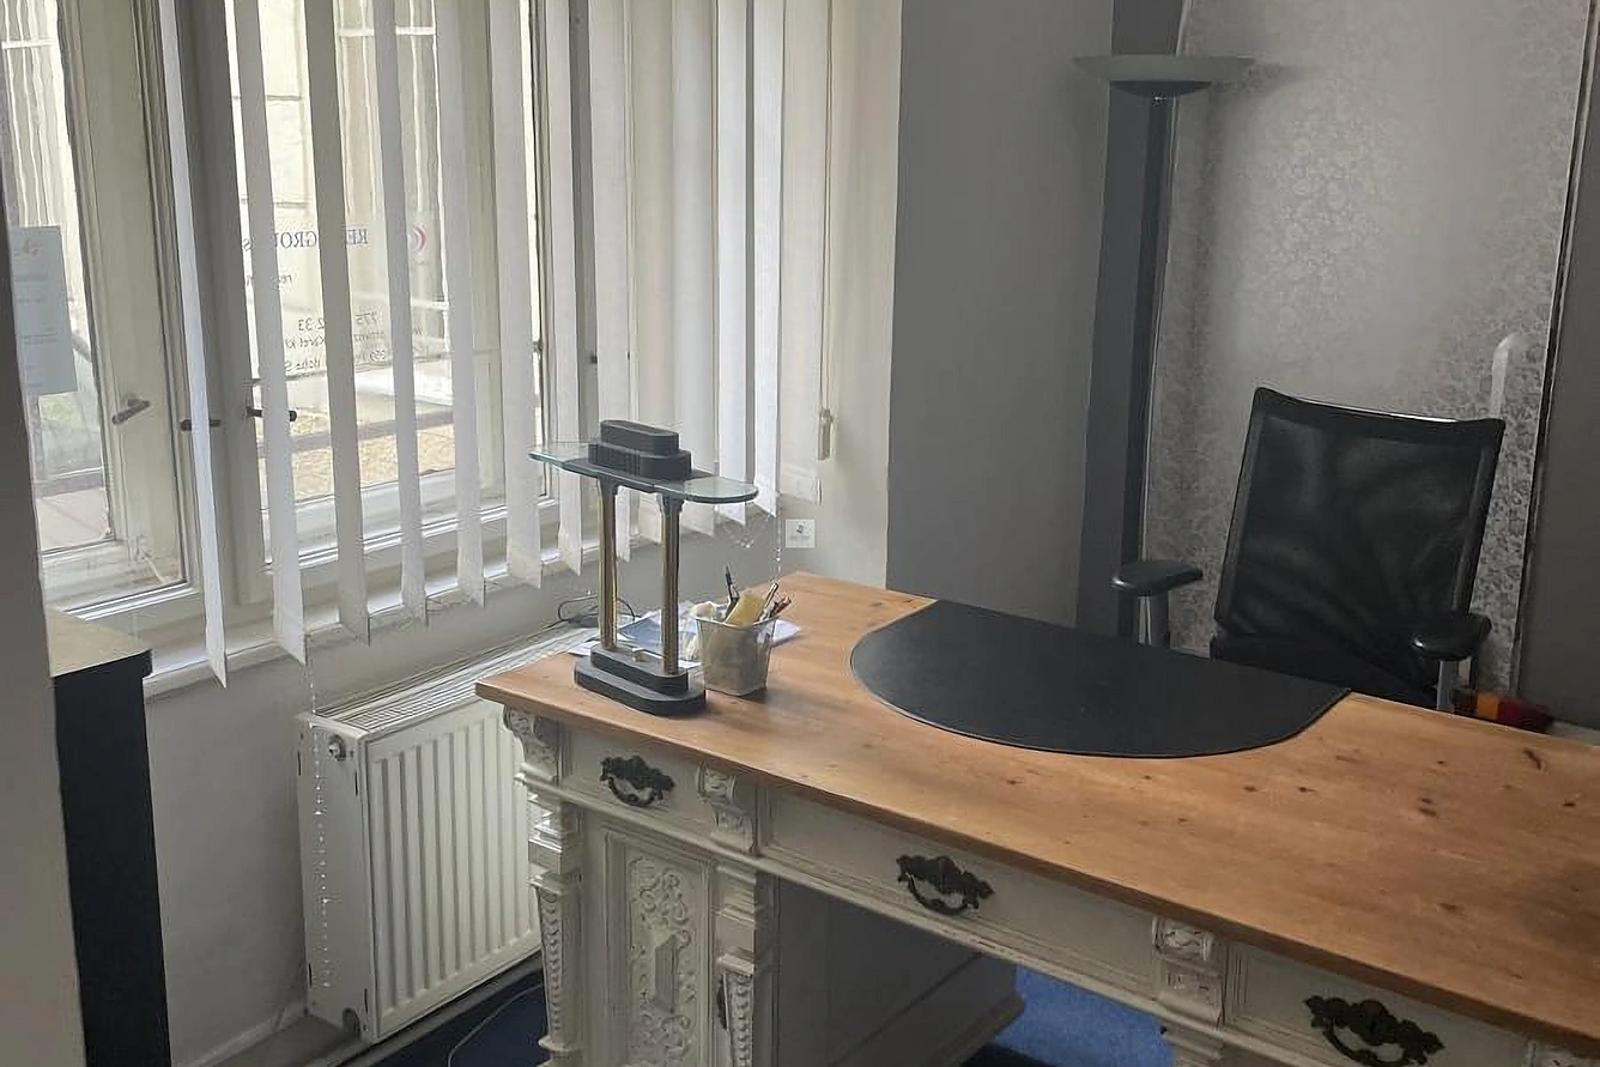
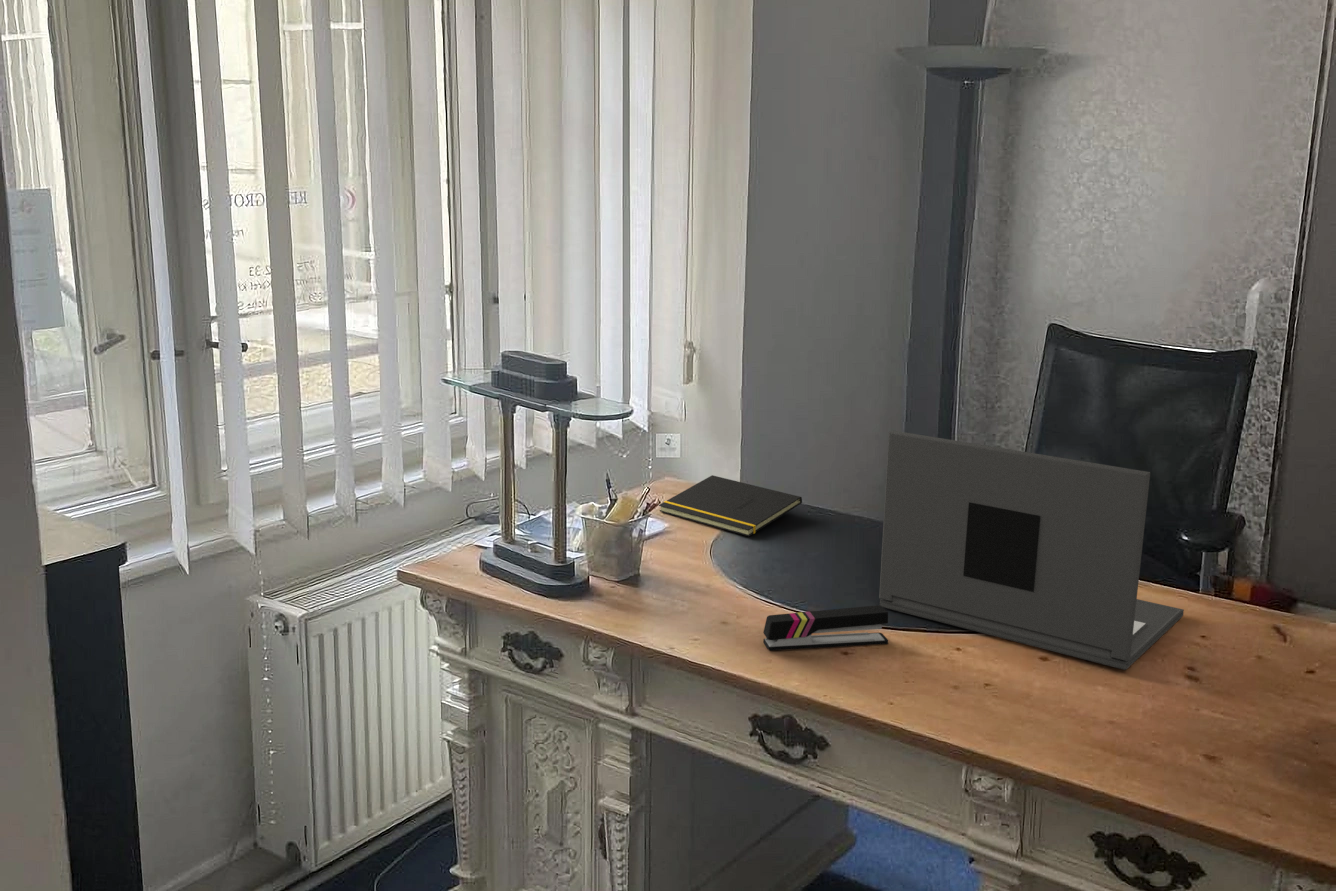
+ laptop [878,429,1185,671]
+ stapler [762,604,889,652]
+ notepad [658,474,803,537]
